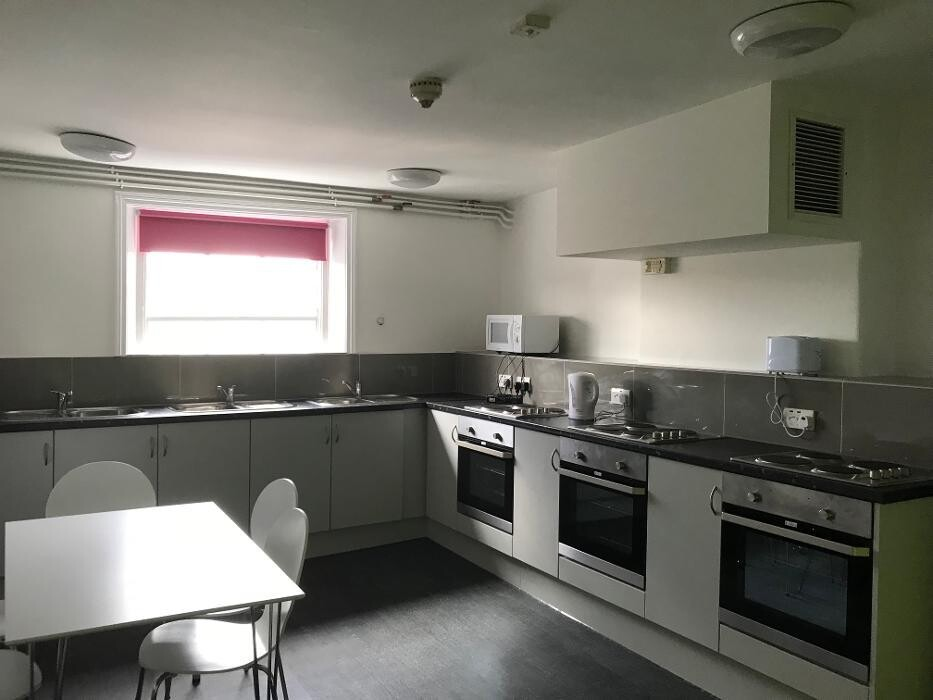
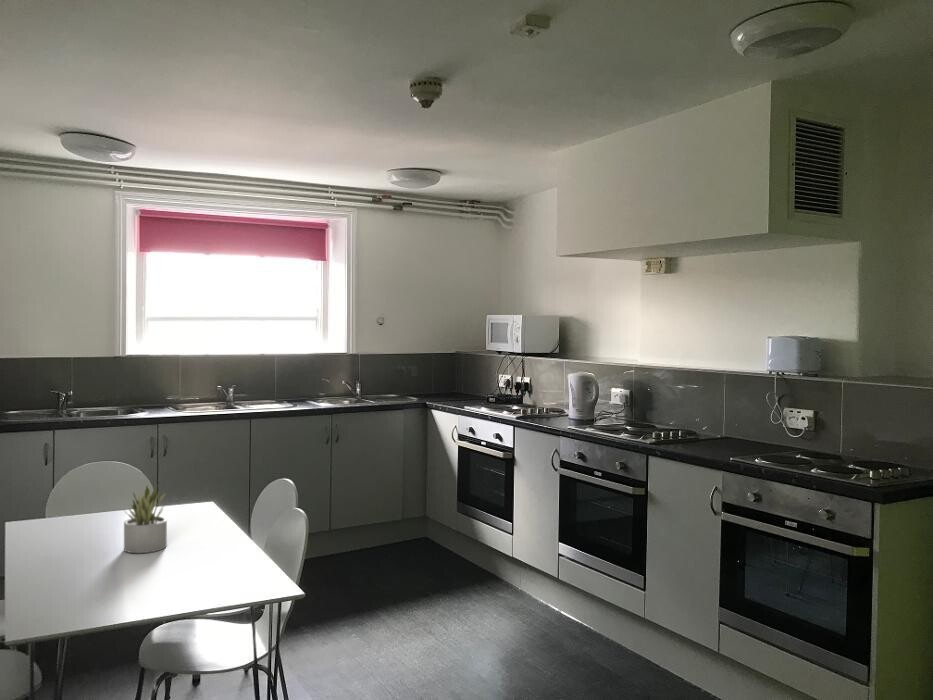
+ succulent plant [123,483,168,554]
